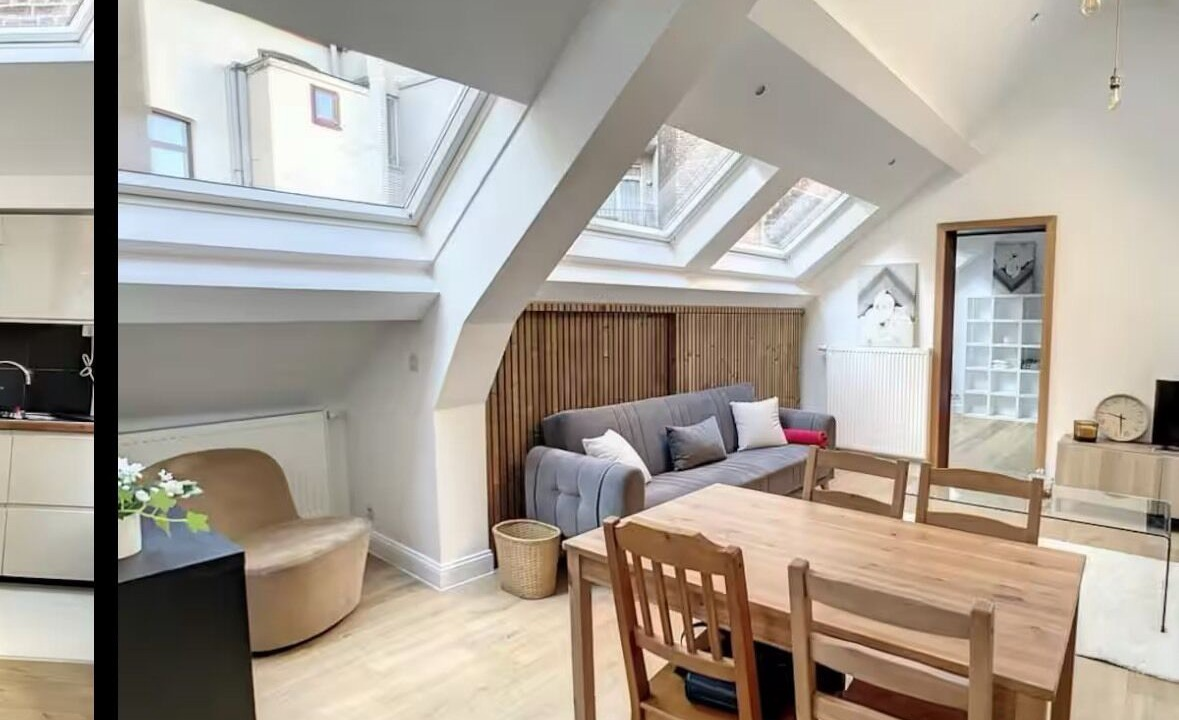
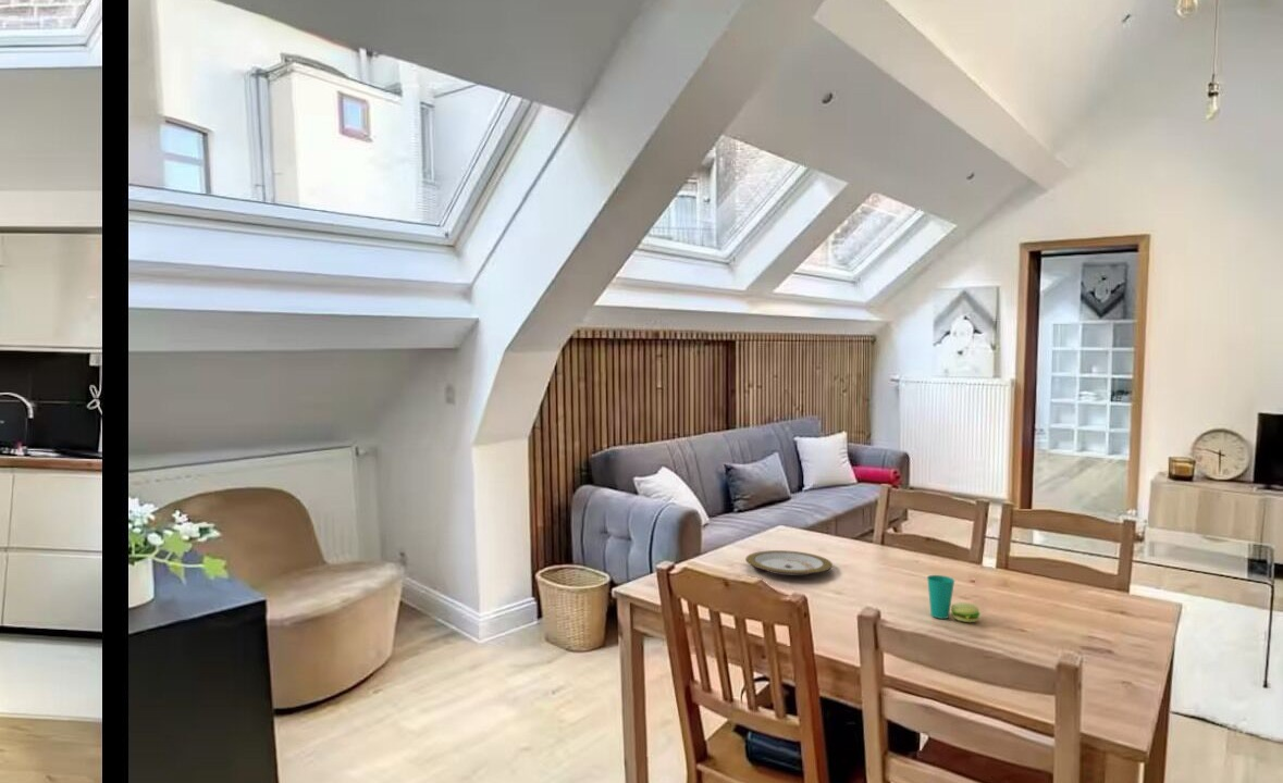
+ cup [926,574,982,623]
+ plate [744,549,834,576]
